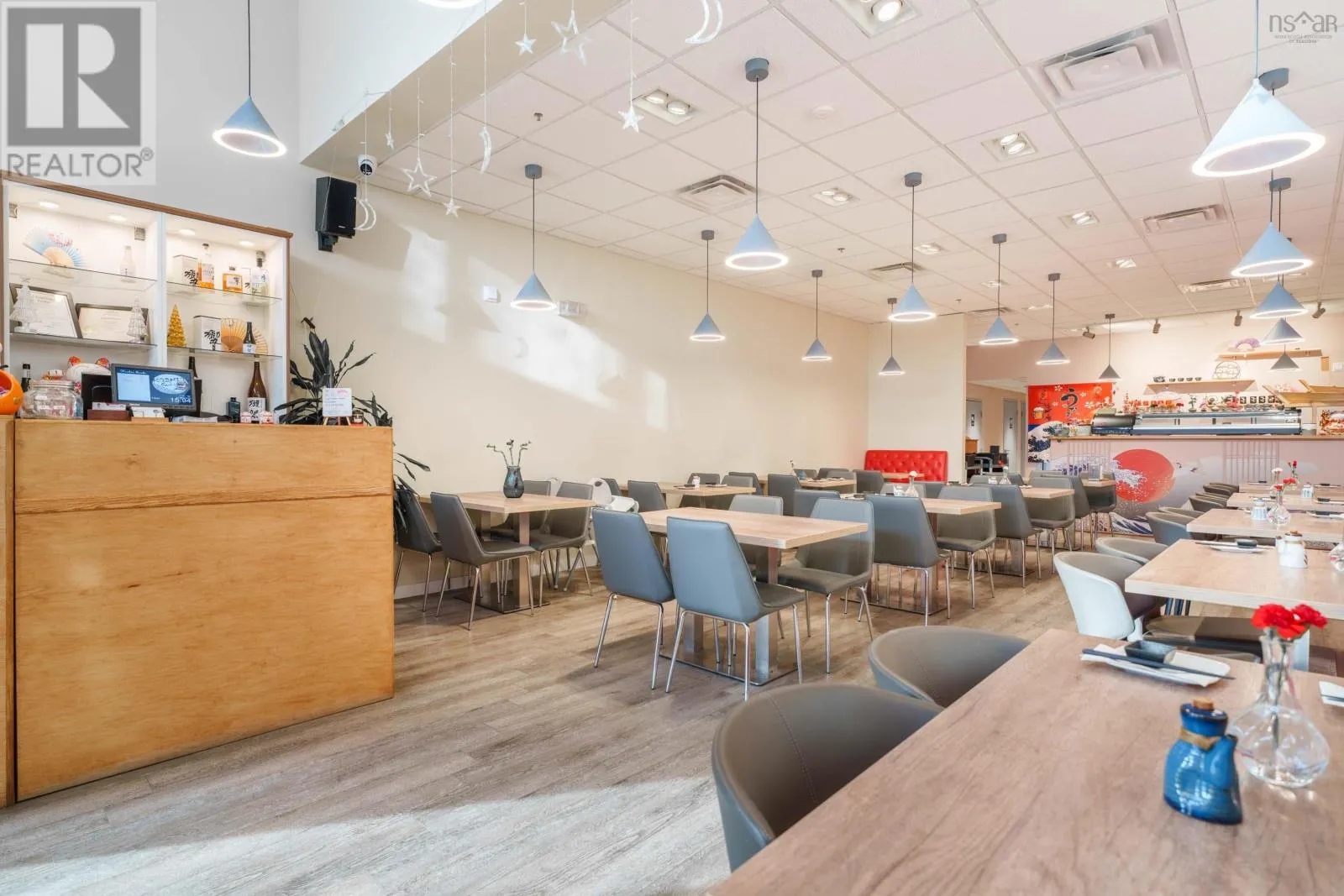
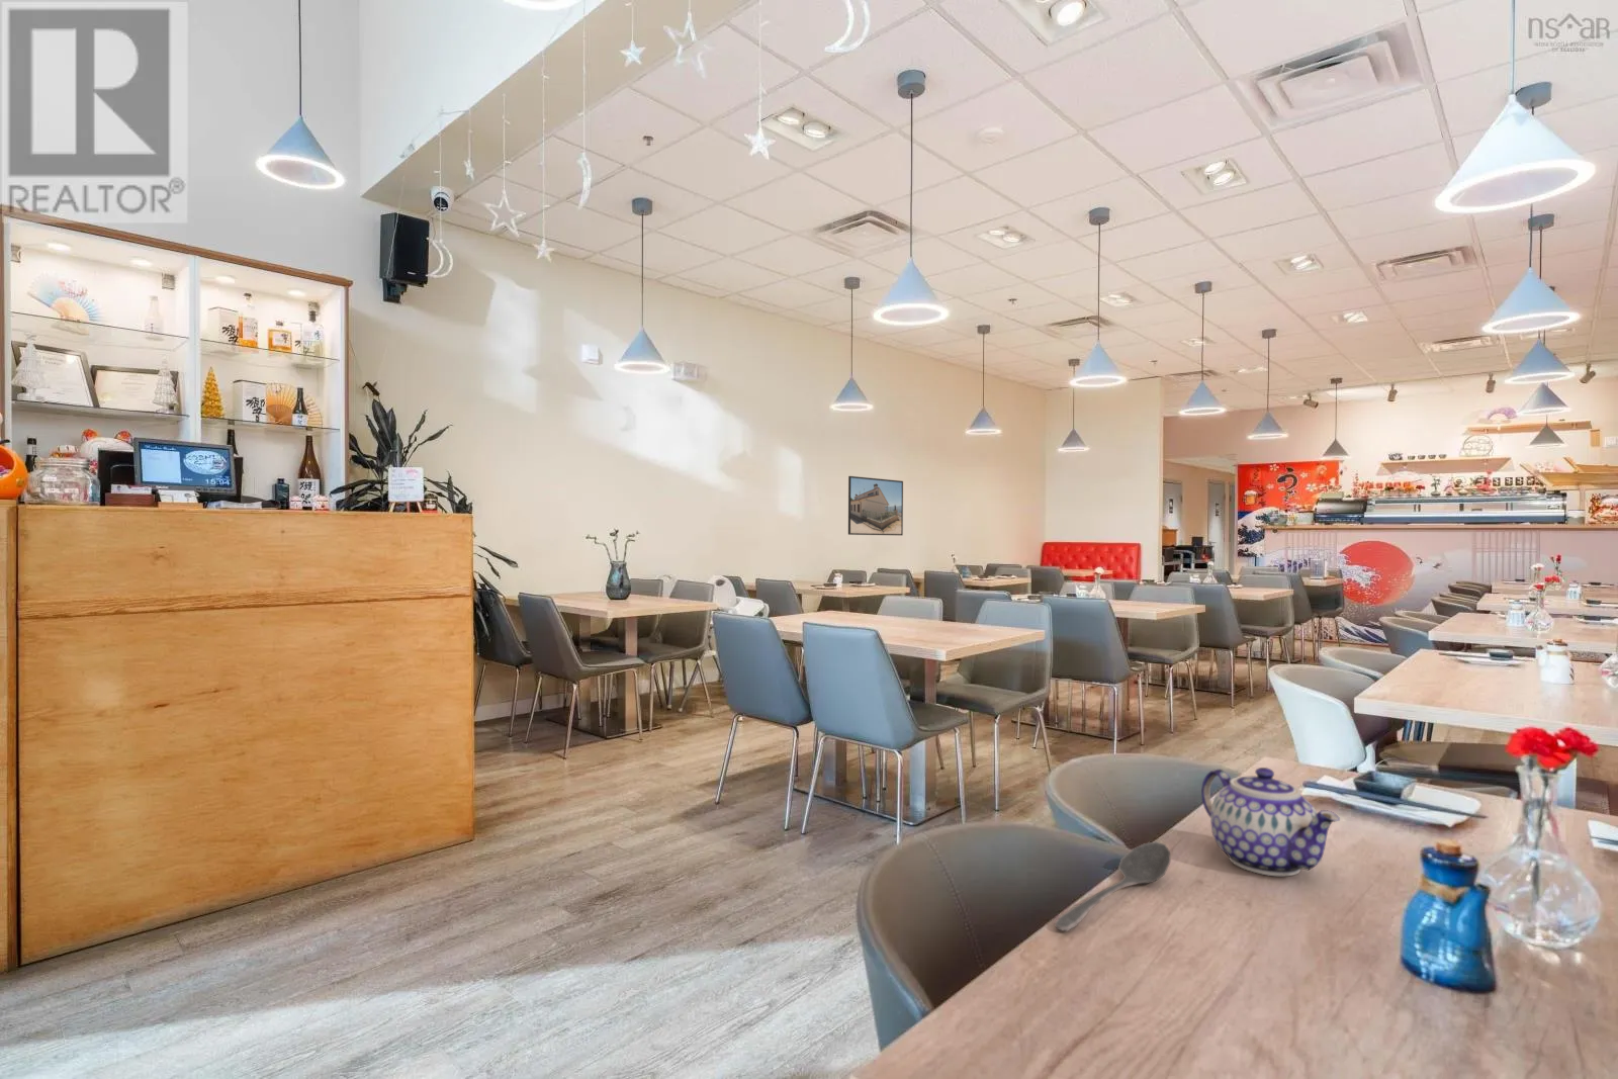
+ teapot [1200,767,1341,877]
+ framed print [848,476,904,536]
+ stirrer [1053,841,1173,932]
